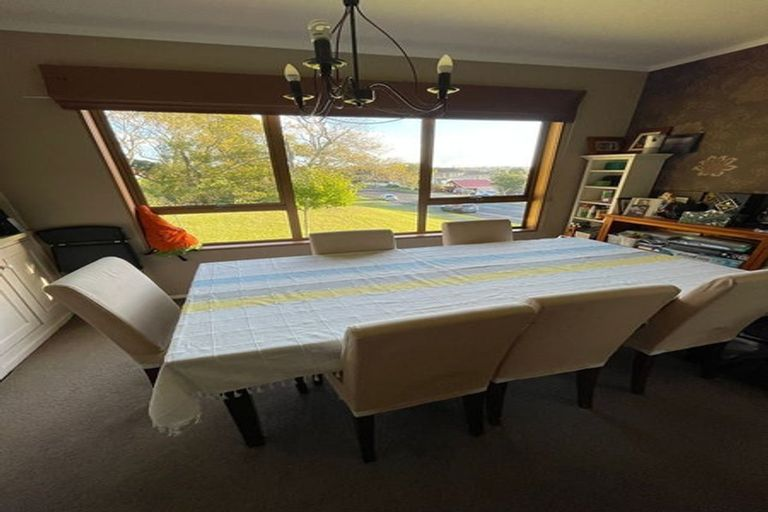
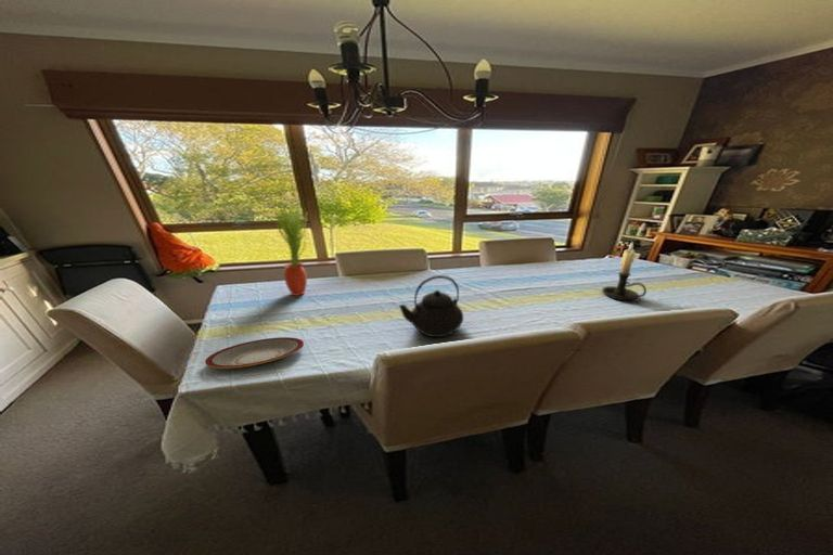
+ plate [204,336,305,370]
+ teapot [398,274,464,338]
+ candle holder [601,241,648,304]
+ potted plant [272,202,308,297]
